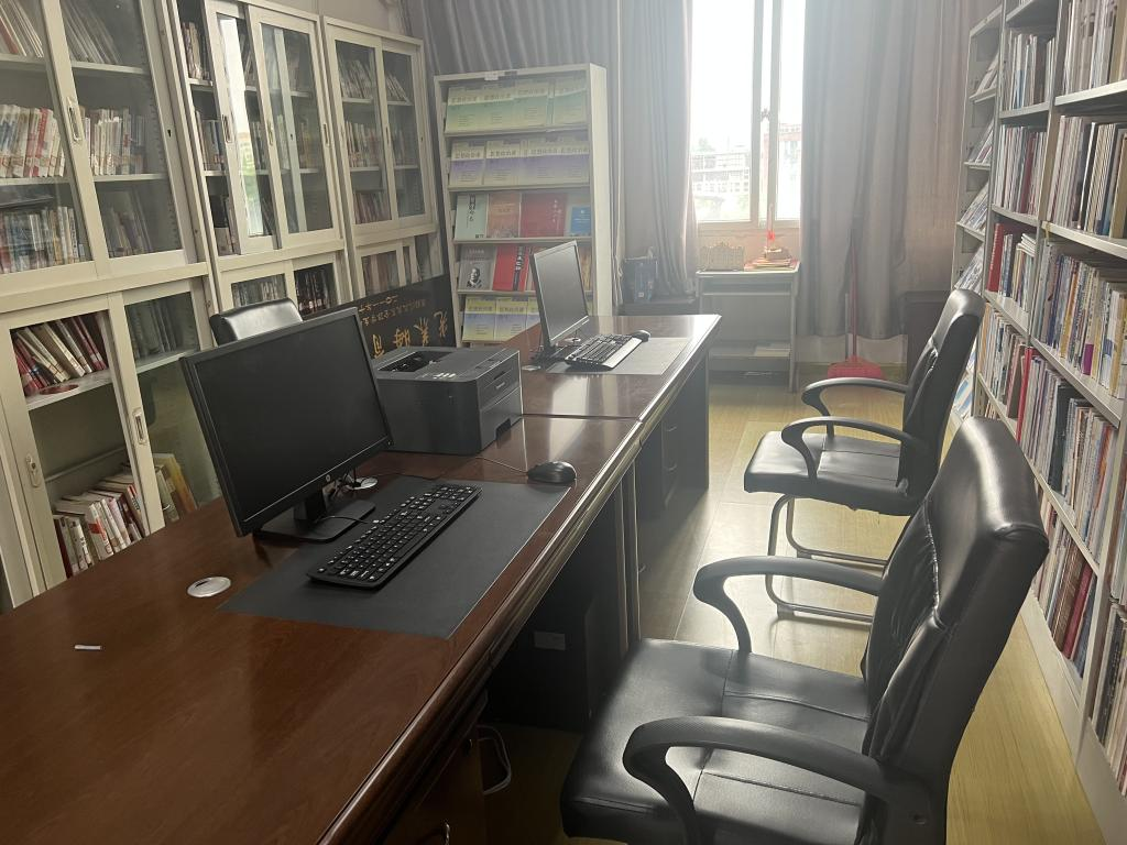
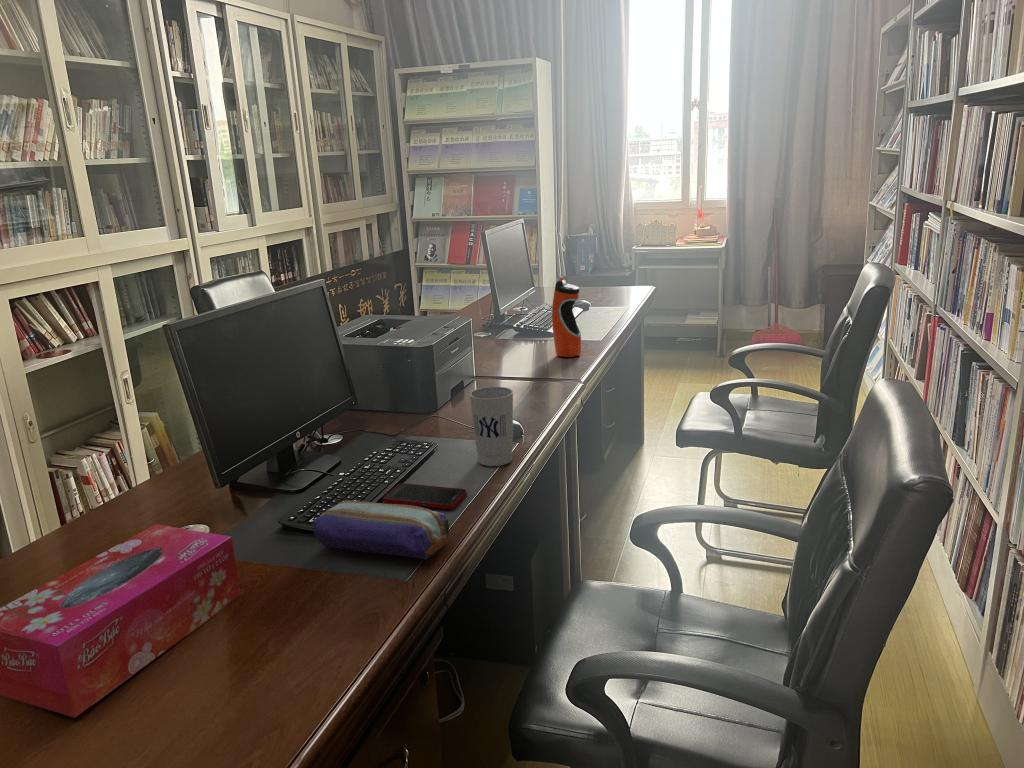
+ pencil case [312,499,450,561]
+ tissue box [0,523,242,719]
+ cell phone [382,482,468,510]
+ water bottle [551,276,582,358]
+ cup [468,386,514,467]
